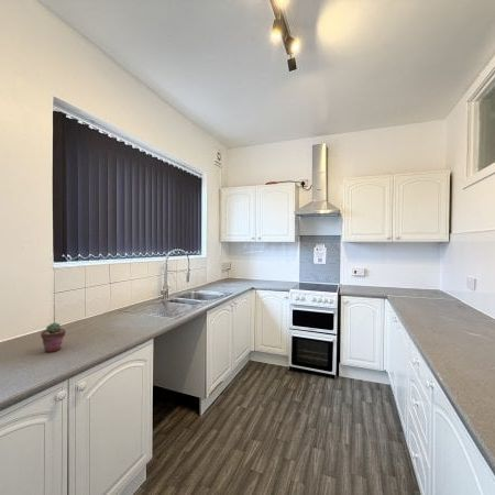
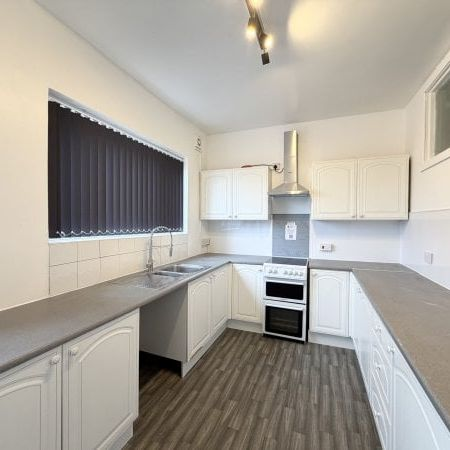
- potted succulent [40,321,67,353]
